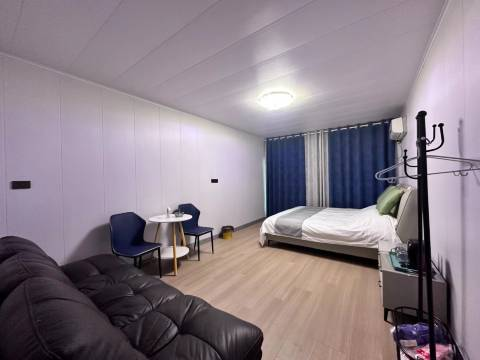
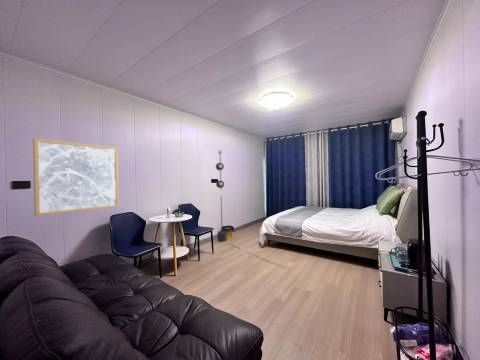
+ floor lamp [215,149,293,270]
+ wall art [32,137,120,217]
